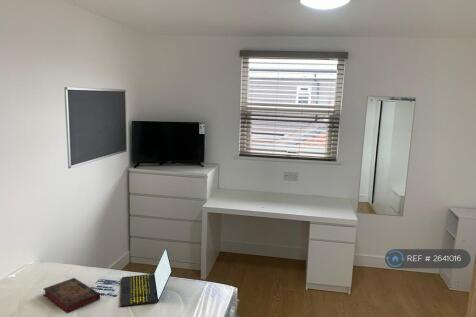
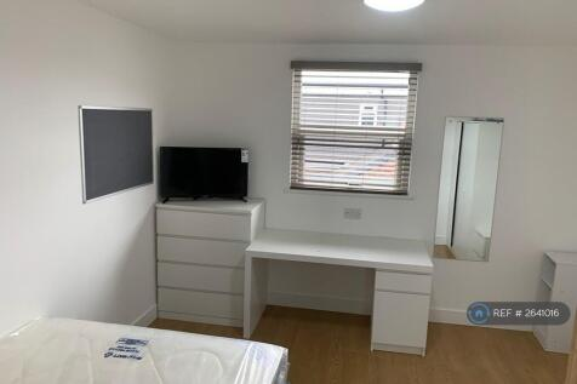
- book [42,277,101,314]
- laptop [120,247,173,307]
